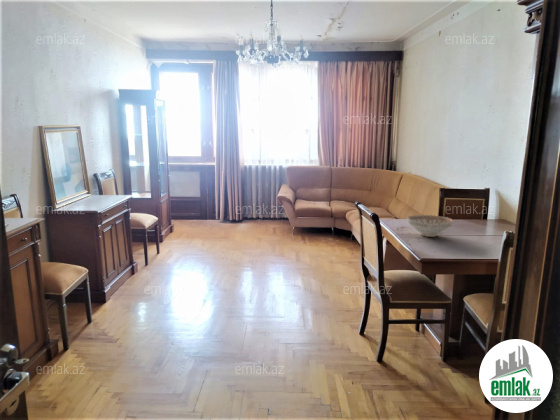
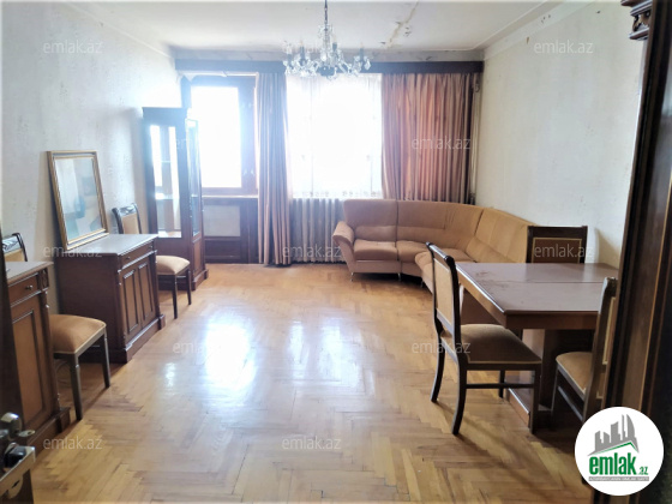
- decorative bowl [407,214,454,238]
